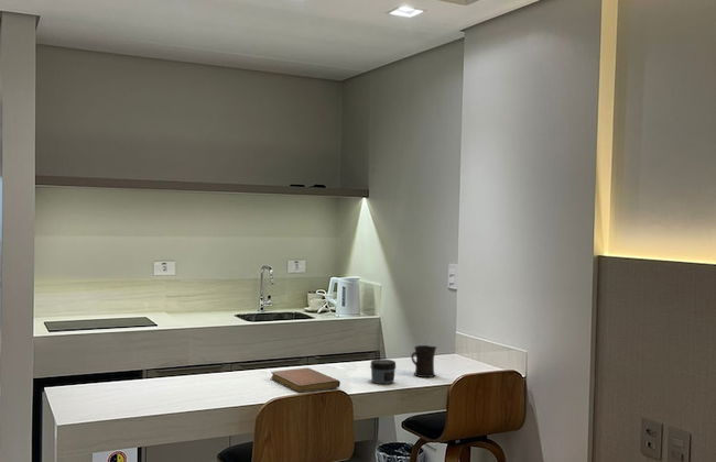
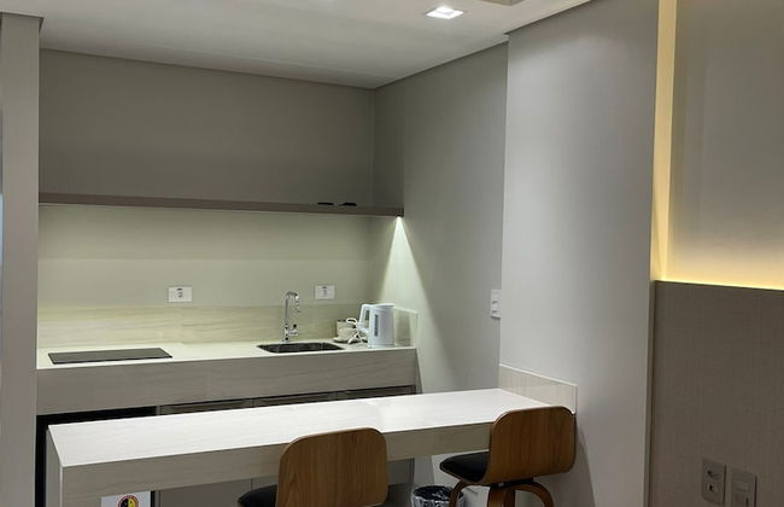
- jar [369,359,397,385]
- mug [410,344,437,378]
- notebook [270,367,341,394]
